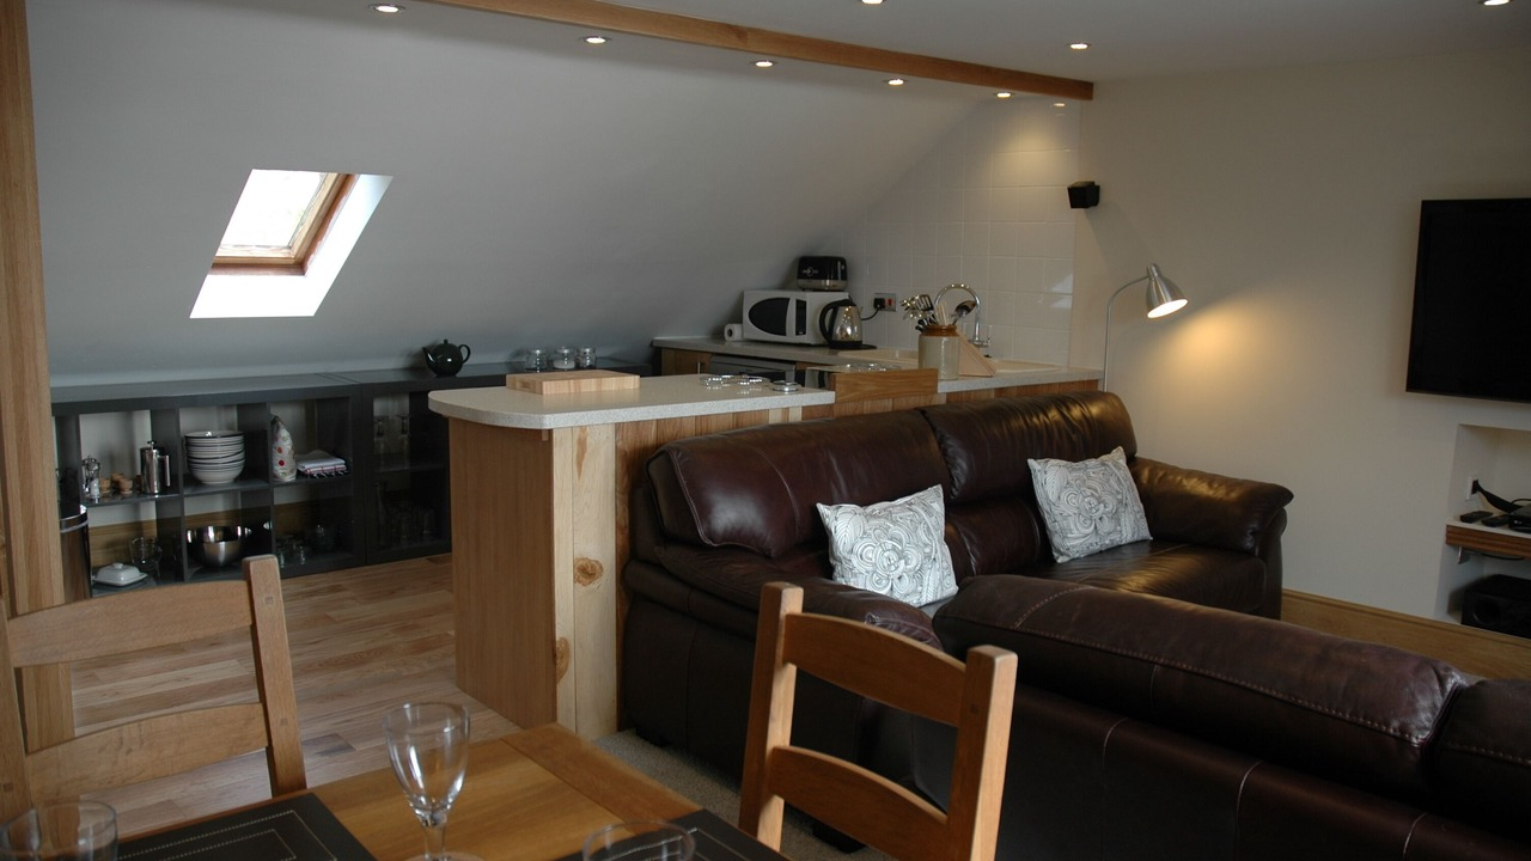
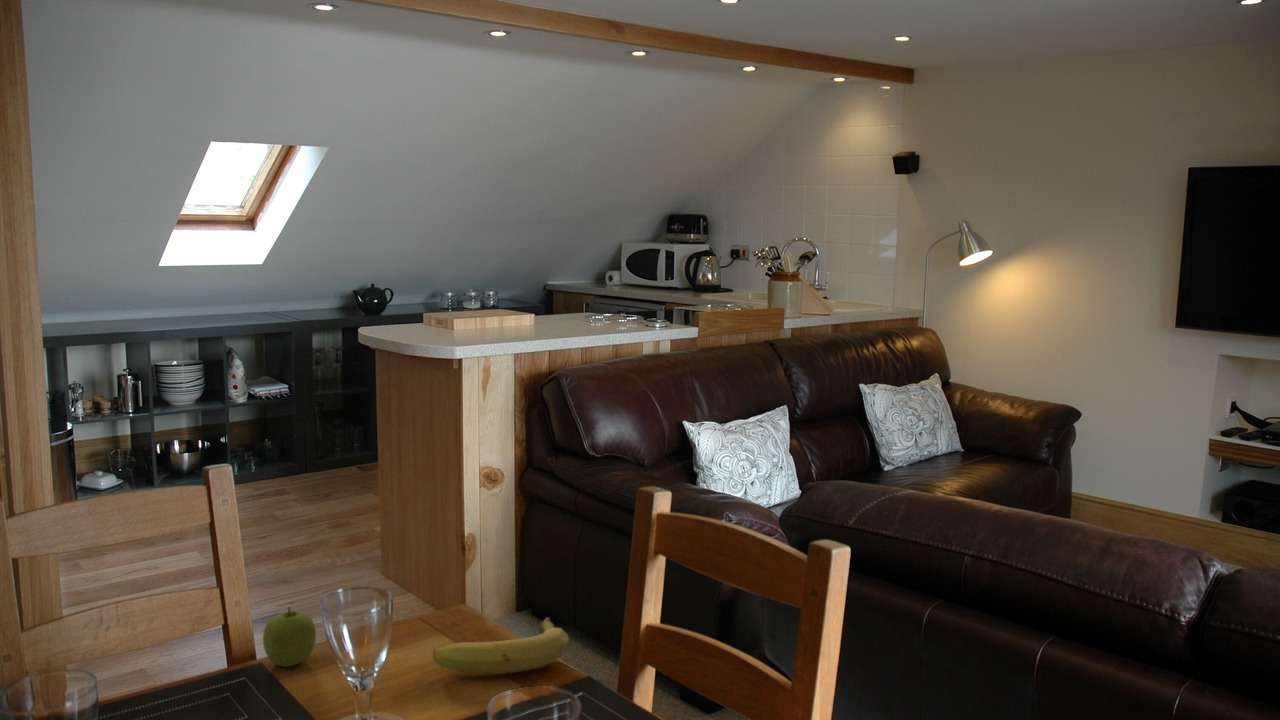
+ fruit [262,606,317,668]
+ fruit [432,617,570,675]
